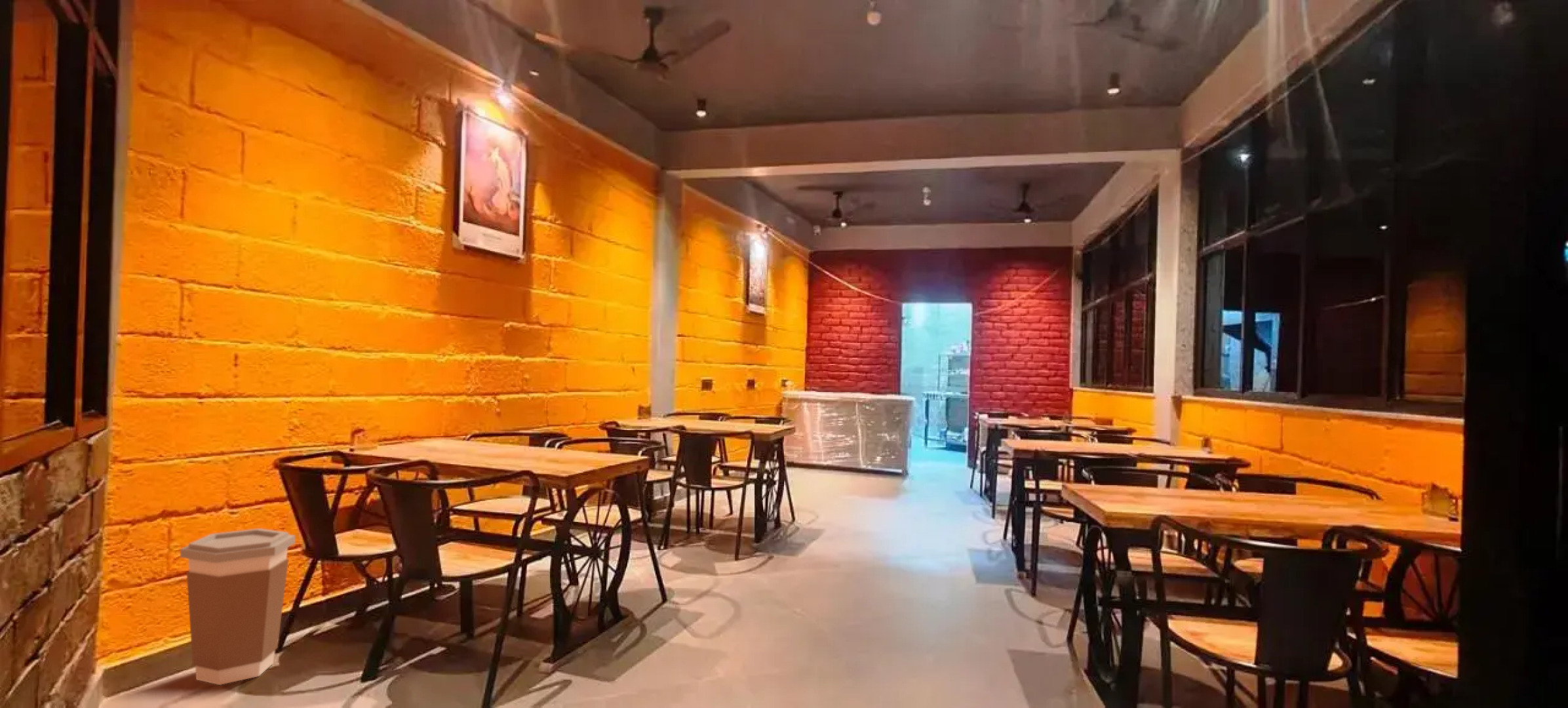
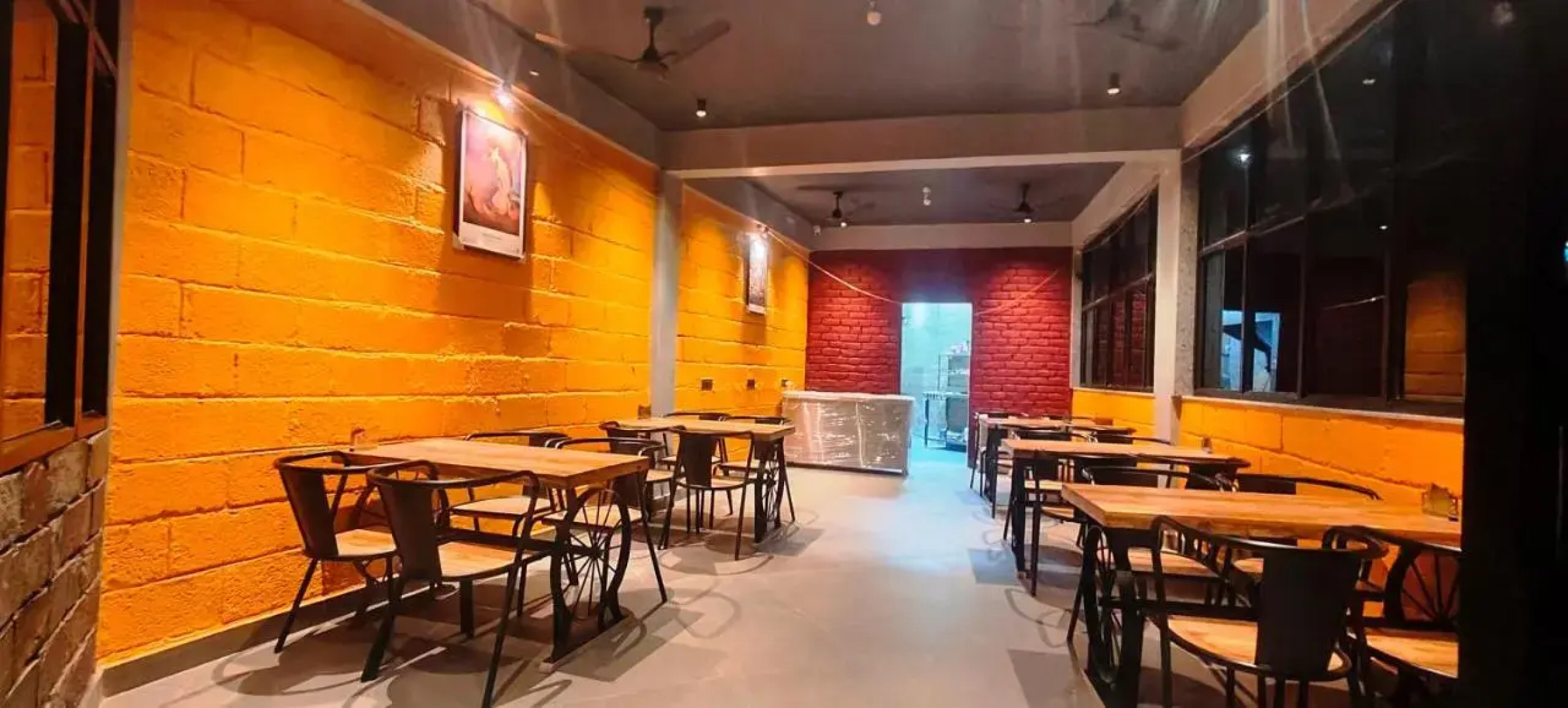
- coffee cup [180,528,296,686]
